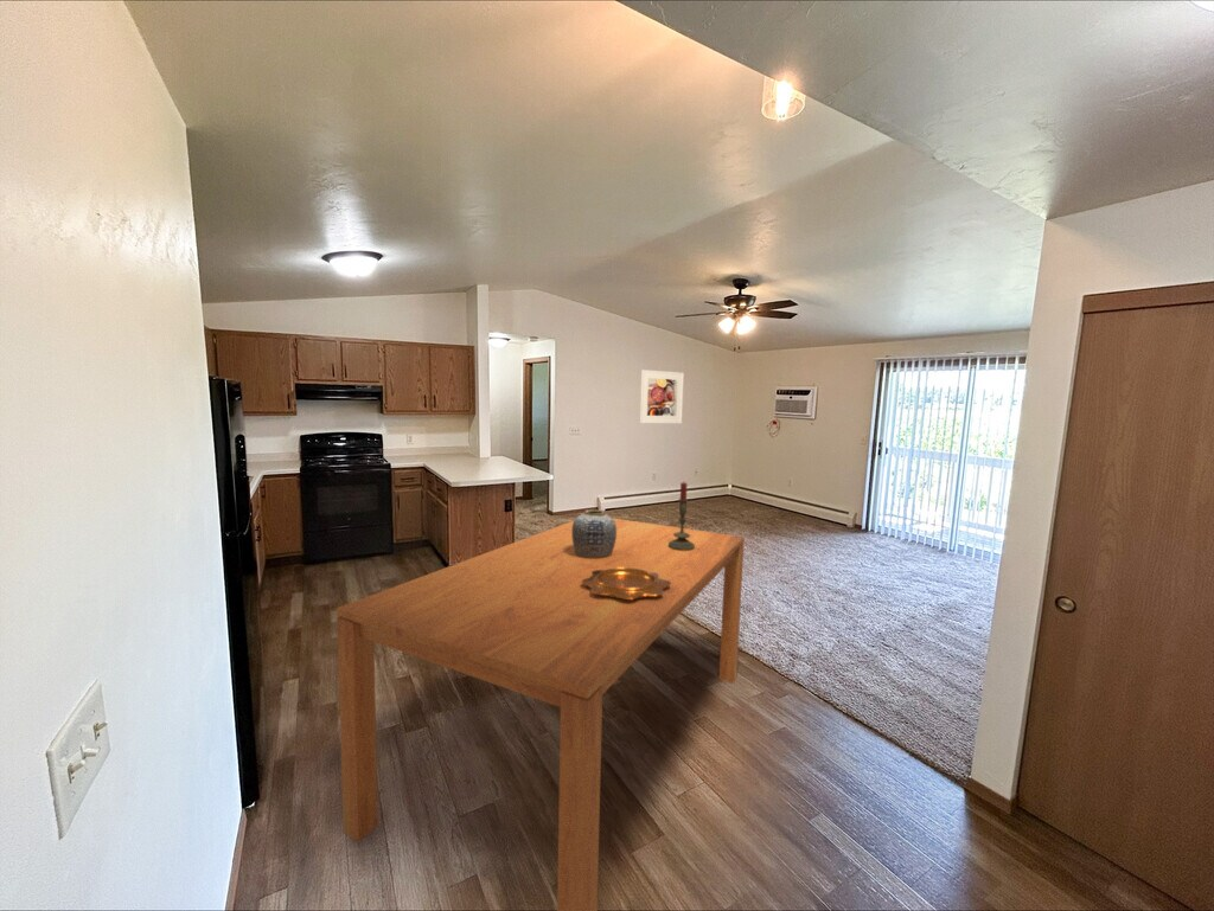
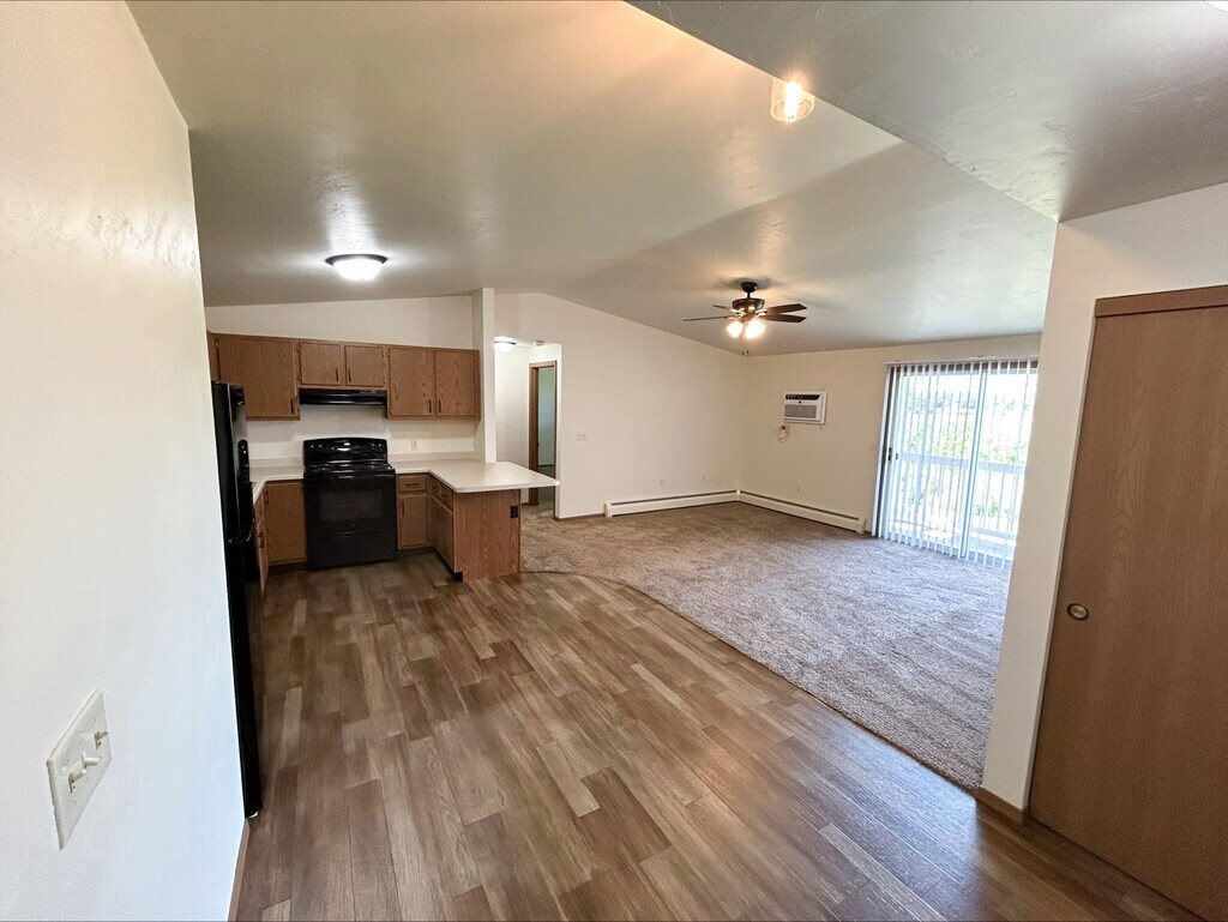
- vase [571,508,616,558]
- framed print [639,368,685,424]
- candle [669,481,695,551]
- dining table [336,517,746,911]
- decorative bowl [582,567,671,599]
